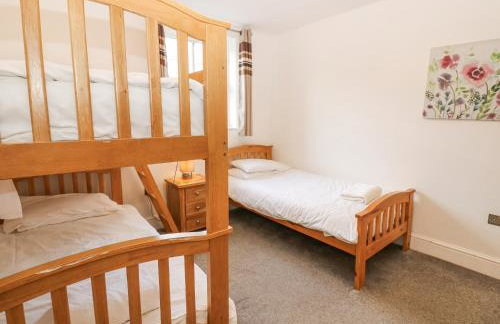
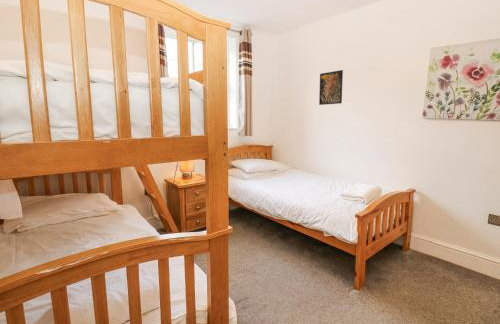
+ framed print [318,69,344,106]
